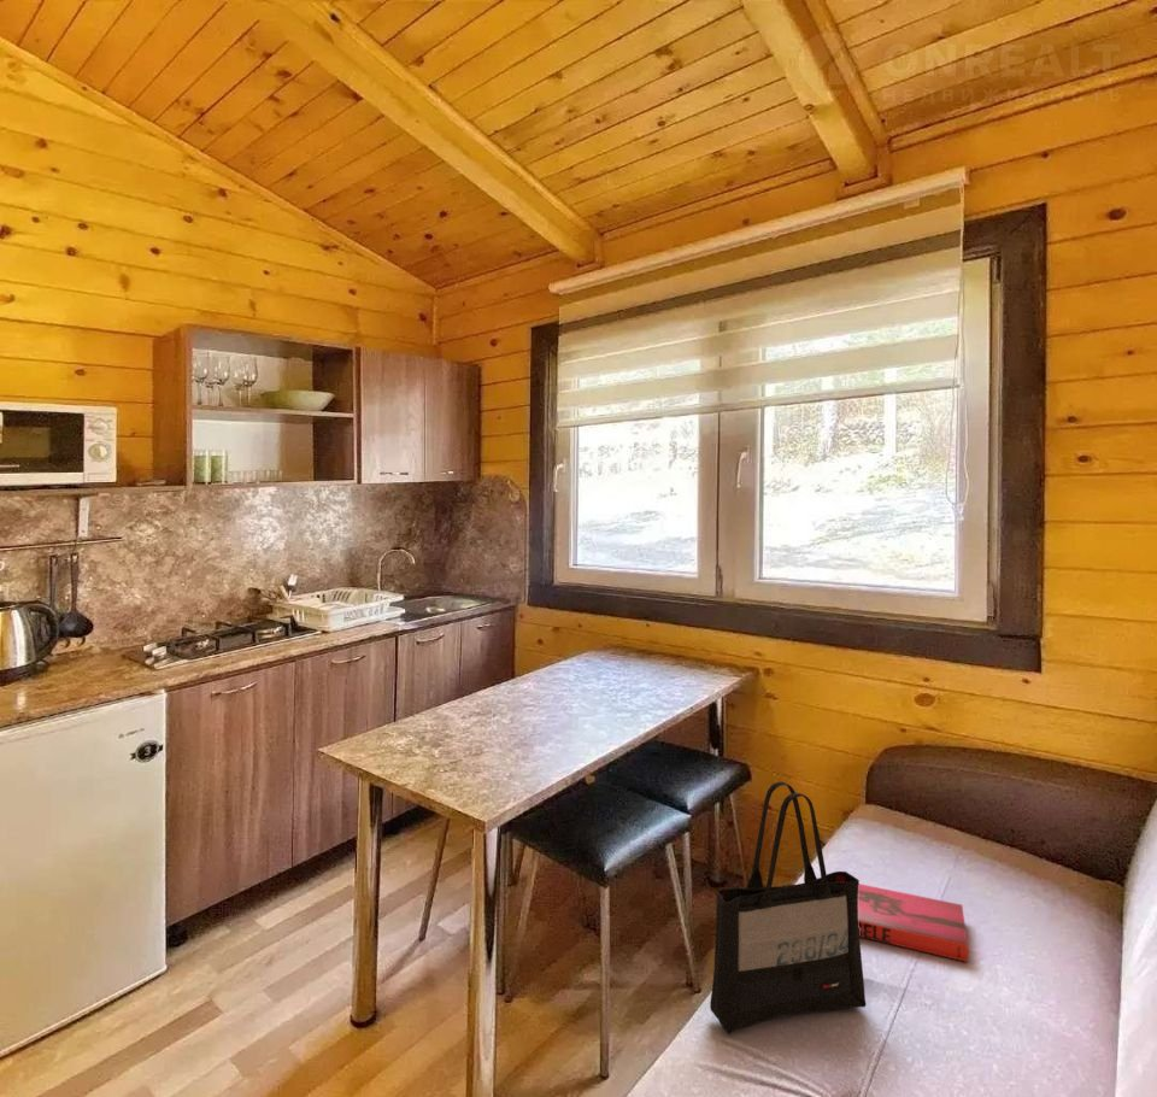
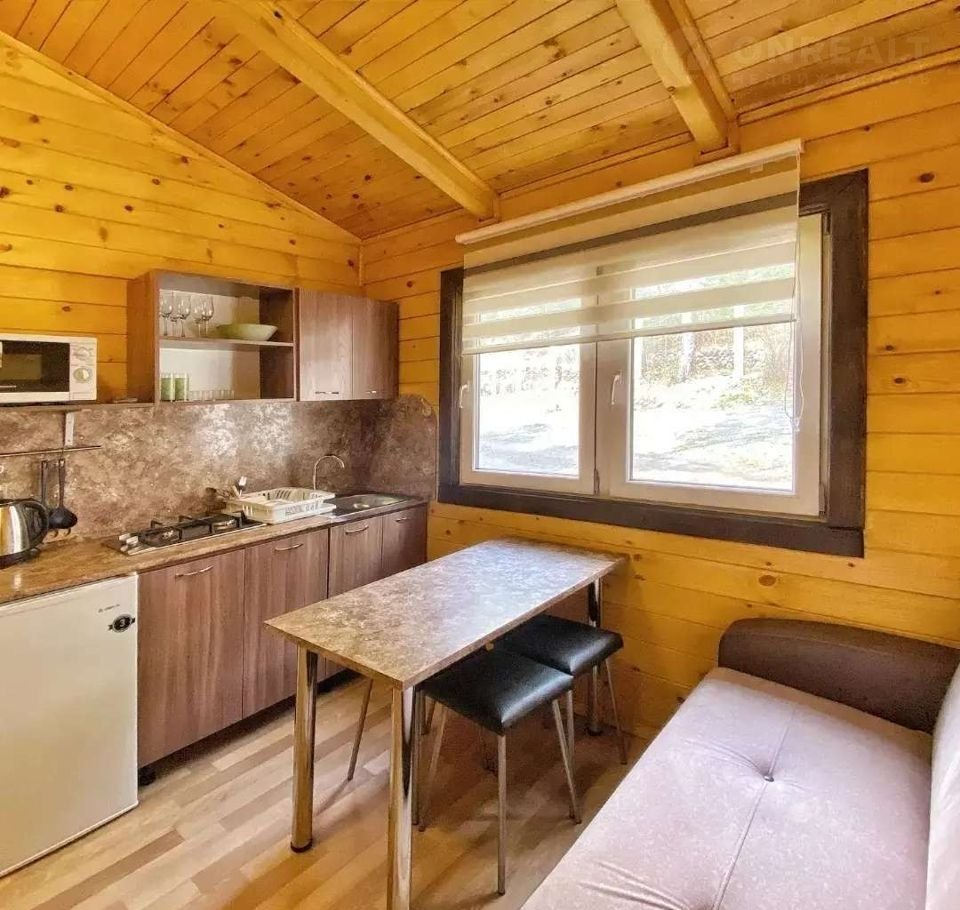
- hardback book [858,882,969,963]
- tote bag [709,780,868,1036]
